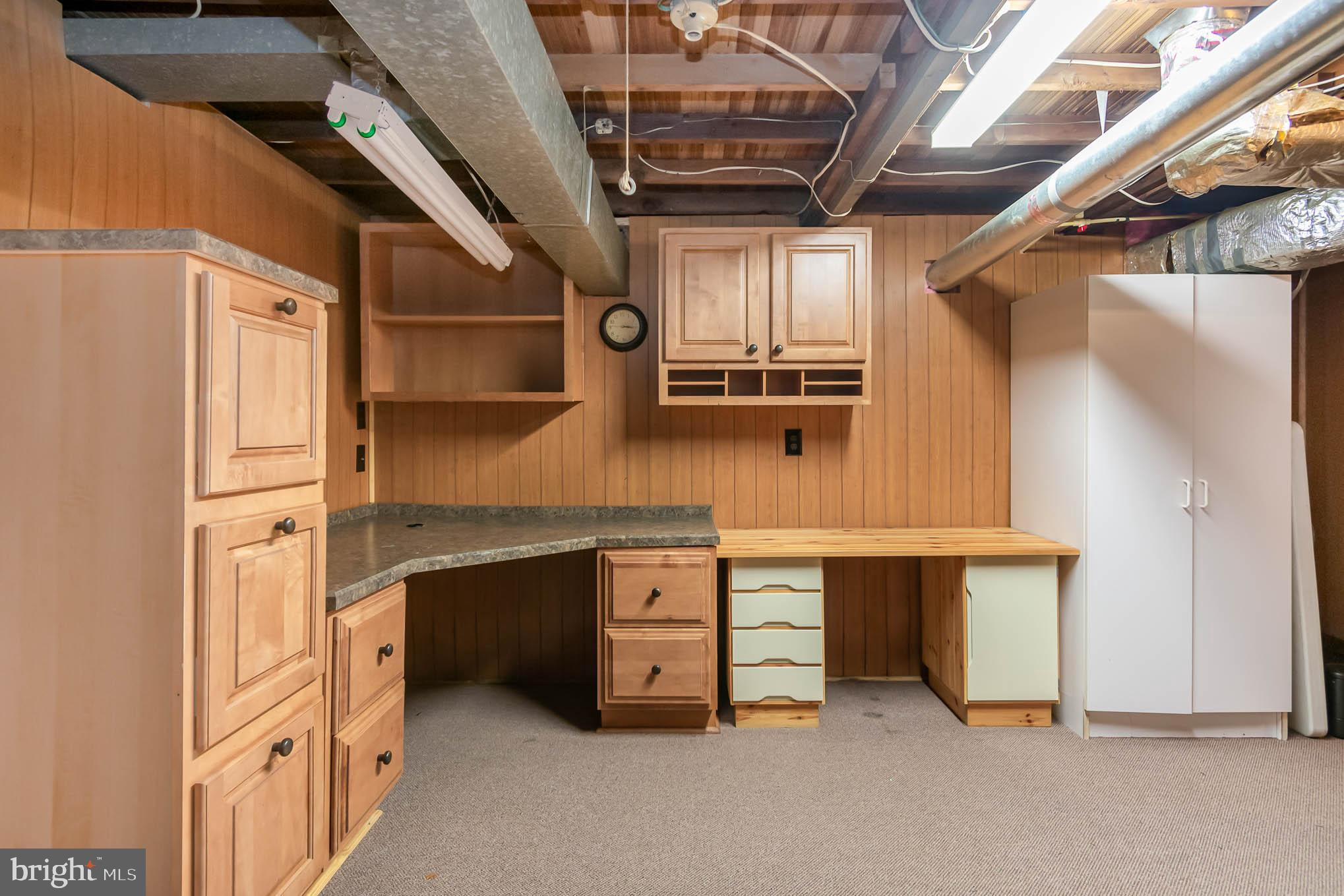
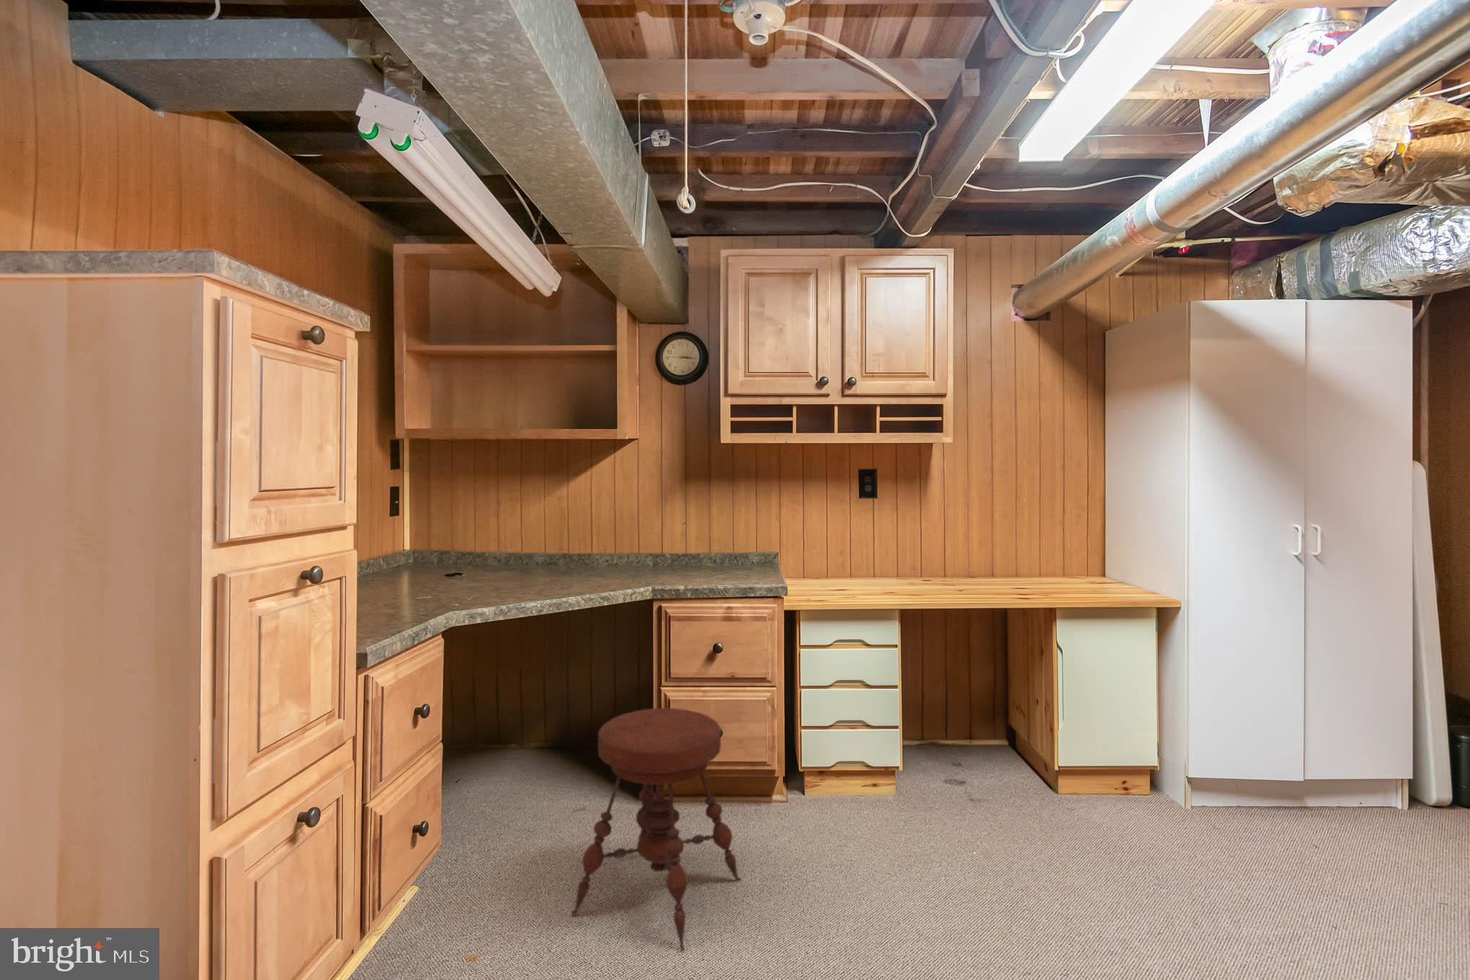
+ stool [571,708,742,952]
